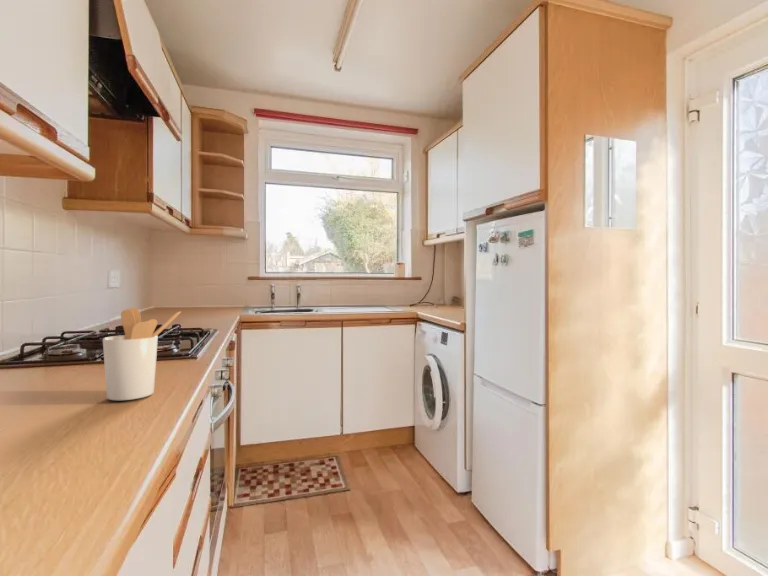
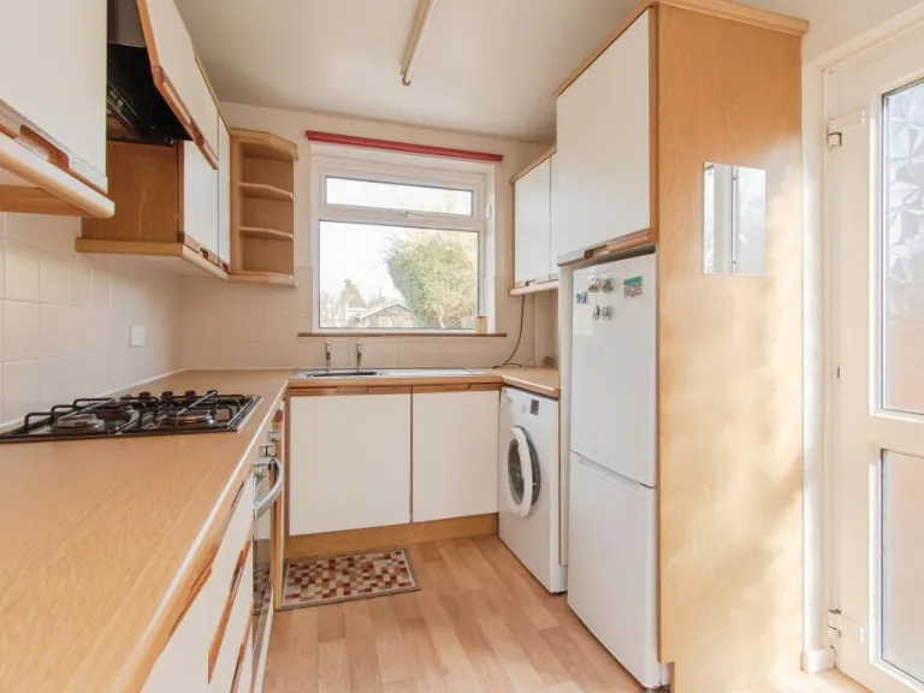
- utensil holder [102,307,182,401]
